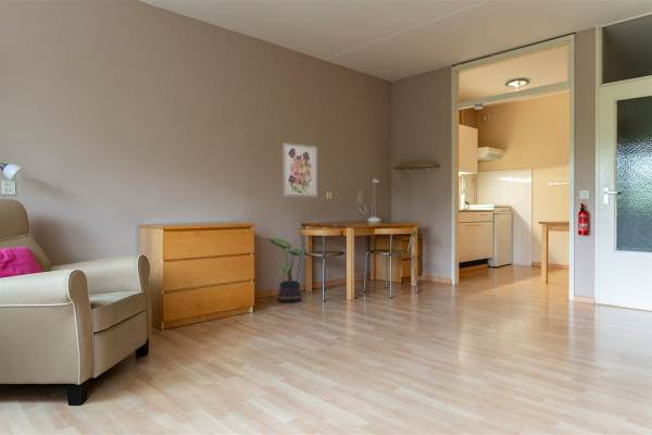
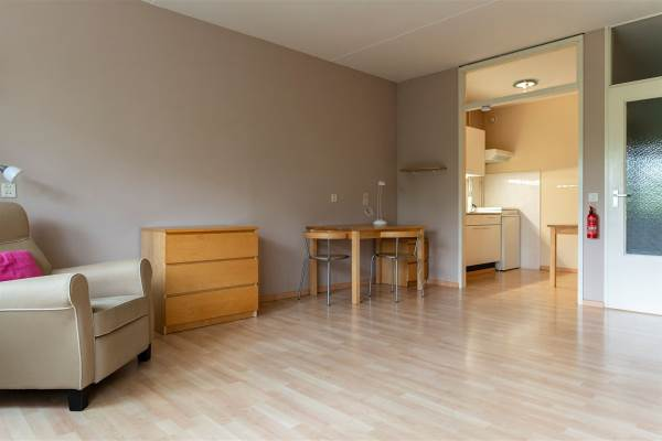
- potted plant [265,237,308,303]
- wall art [281,141,318,198]
